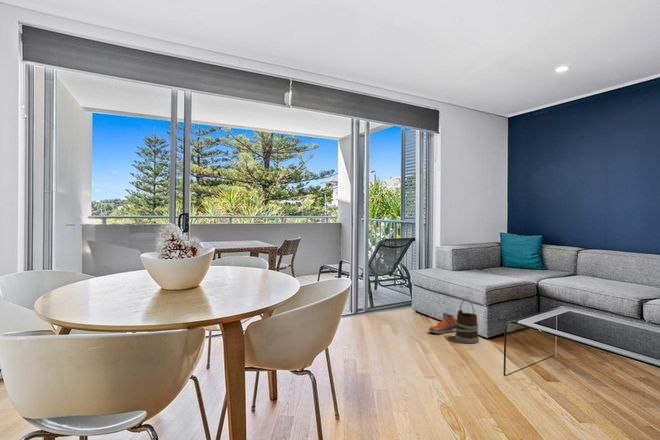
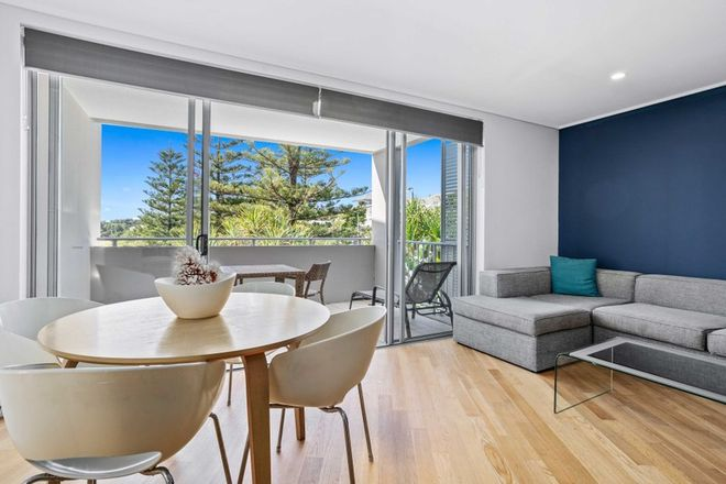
- sneaker [428,312,457,334]
- wooden bucket [454,298,480,344]
